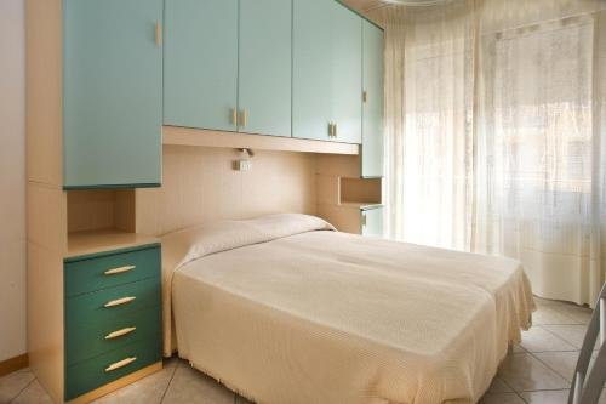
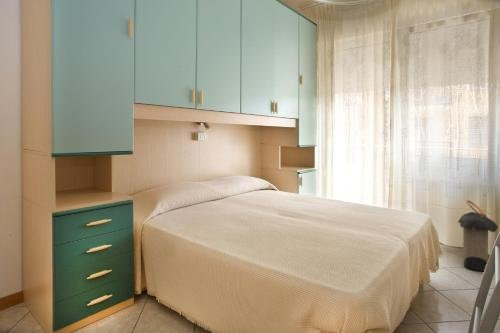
+ laundry hamper [457,199,499,272]
